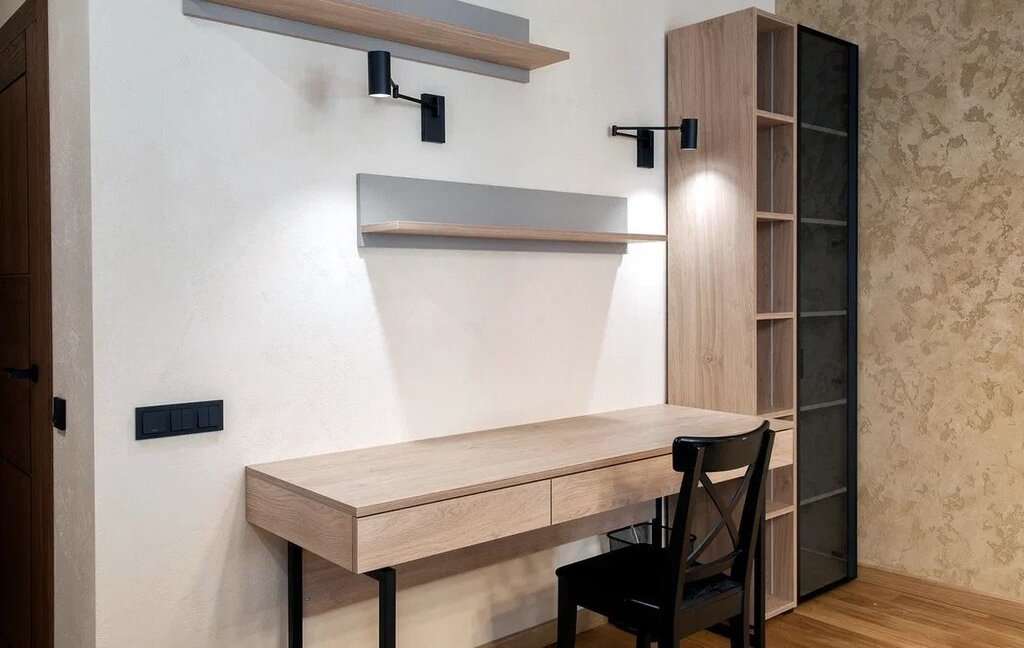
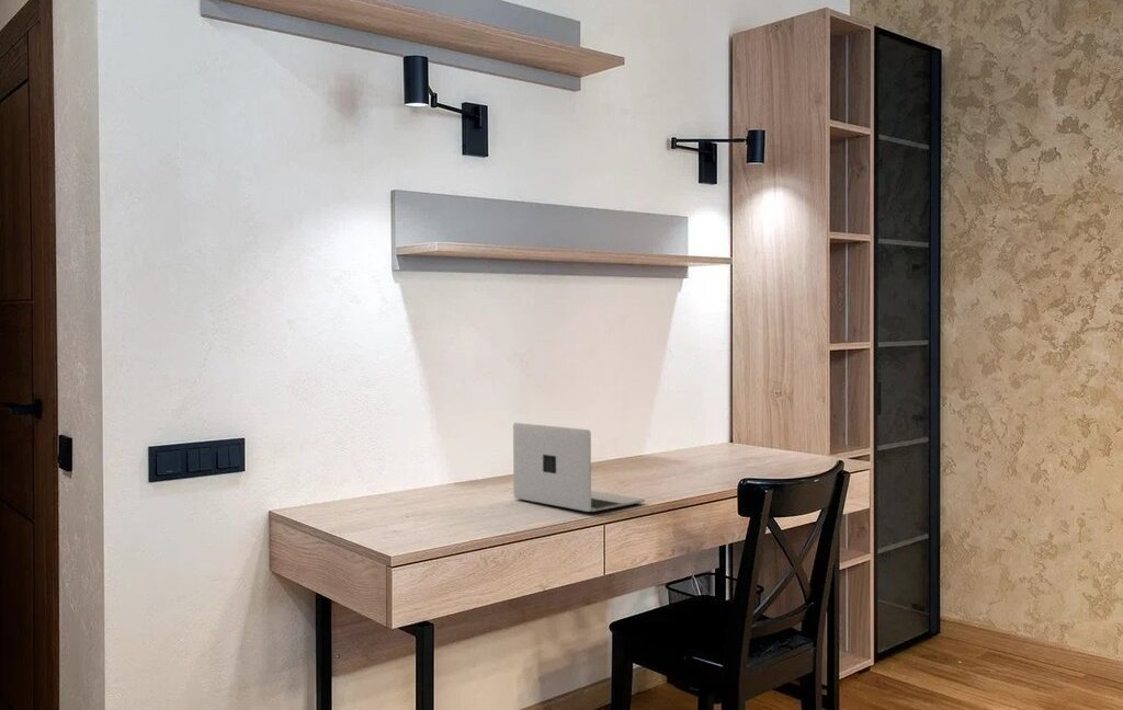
+ laptop [512,422,646,513]
